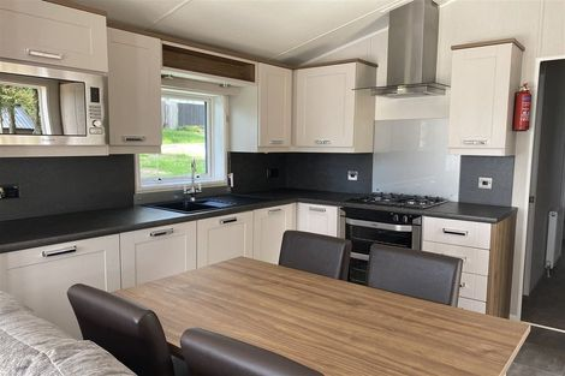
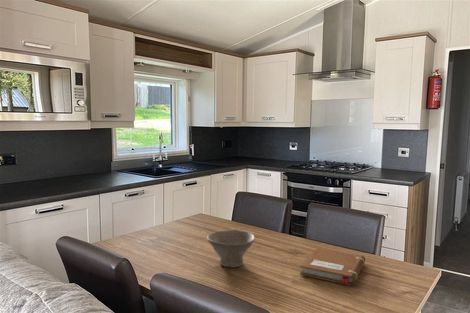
+ notebook [299,247,366,286]
+ bowl [206,229,256,268]
